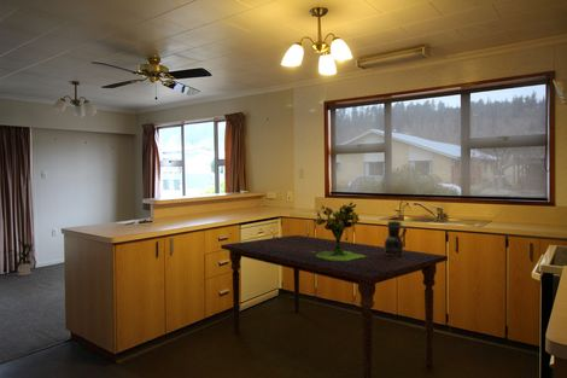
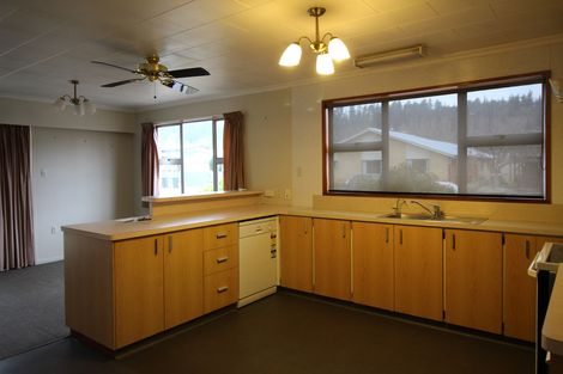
- house plant [0,238,37,277]
- bouquet [310,202,368,261]
- ceramic jug [384,220,408,256]
- dining table [220,234,449,378]
